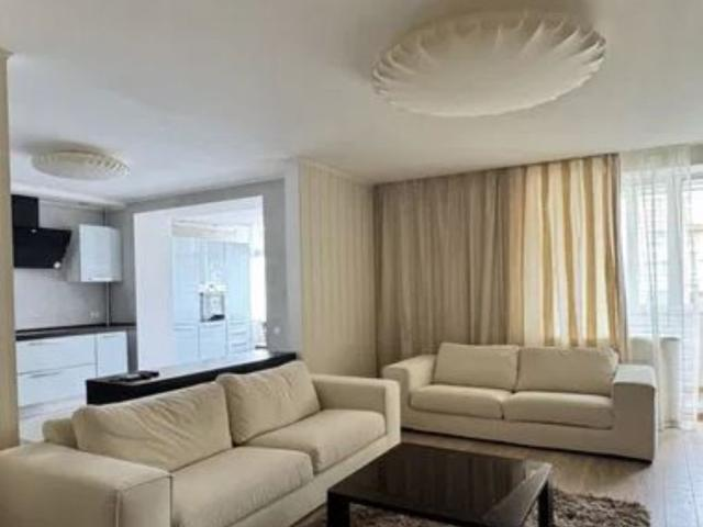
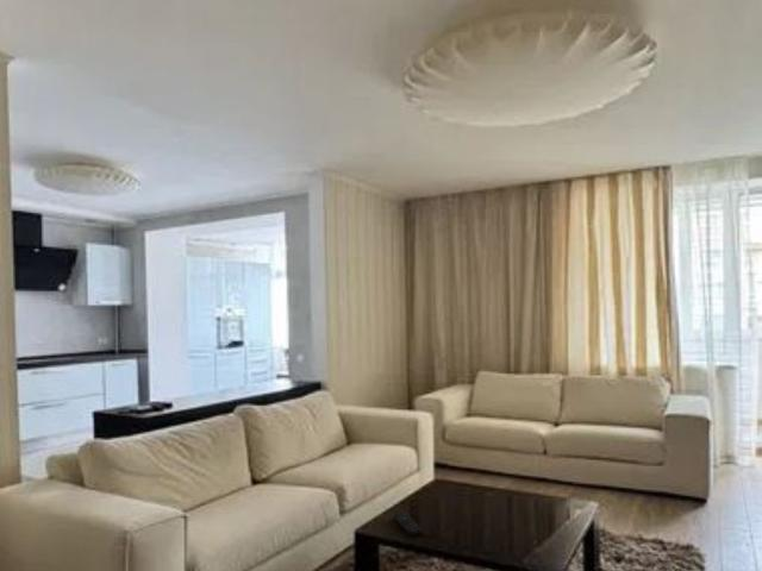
+ remote control [393,512,424,537]
